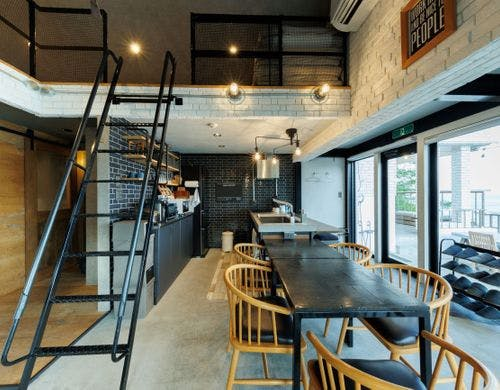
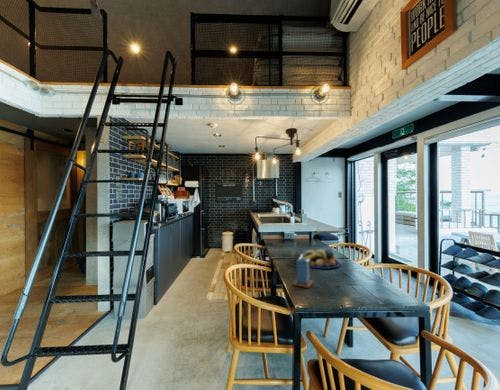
+ fruit bowl [298,247,341,269]
+ candle [292,255,313,289]
